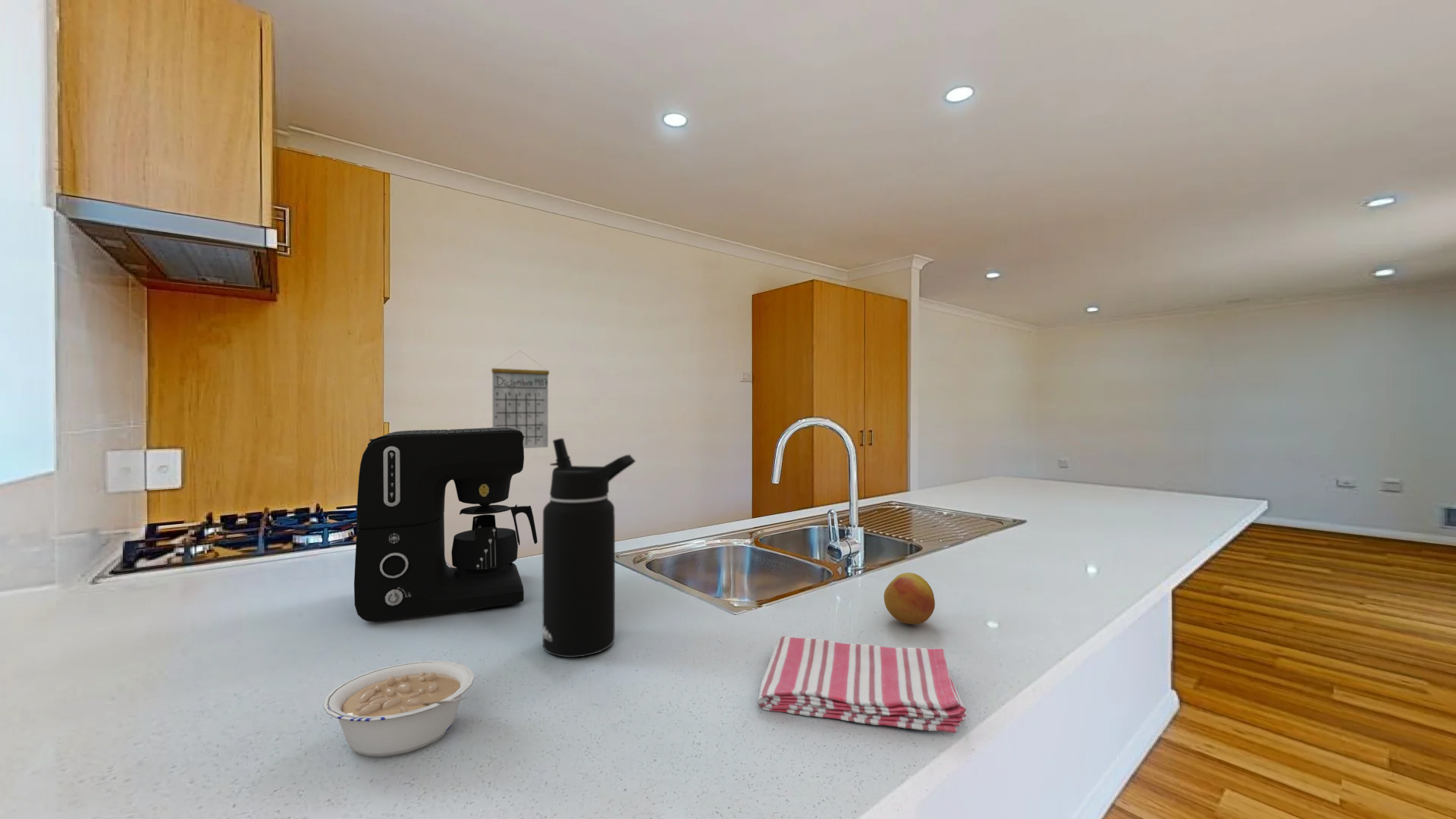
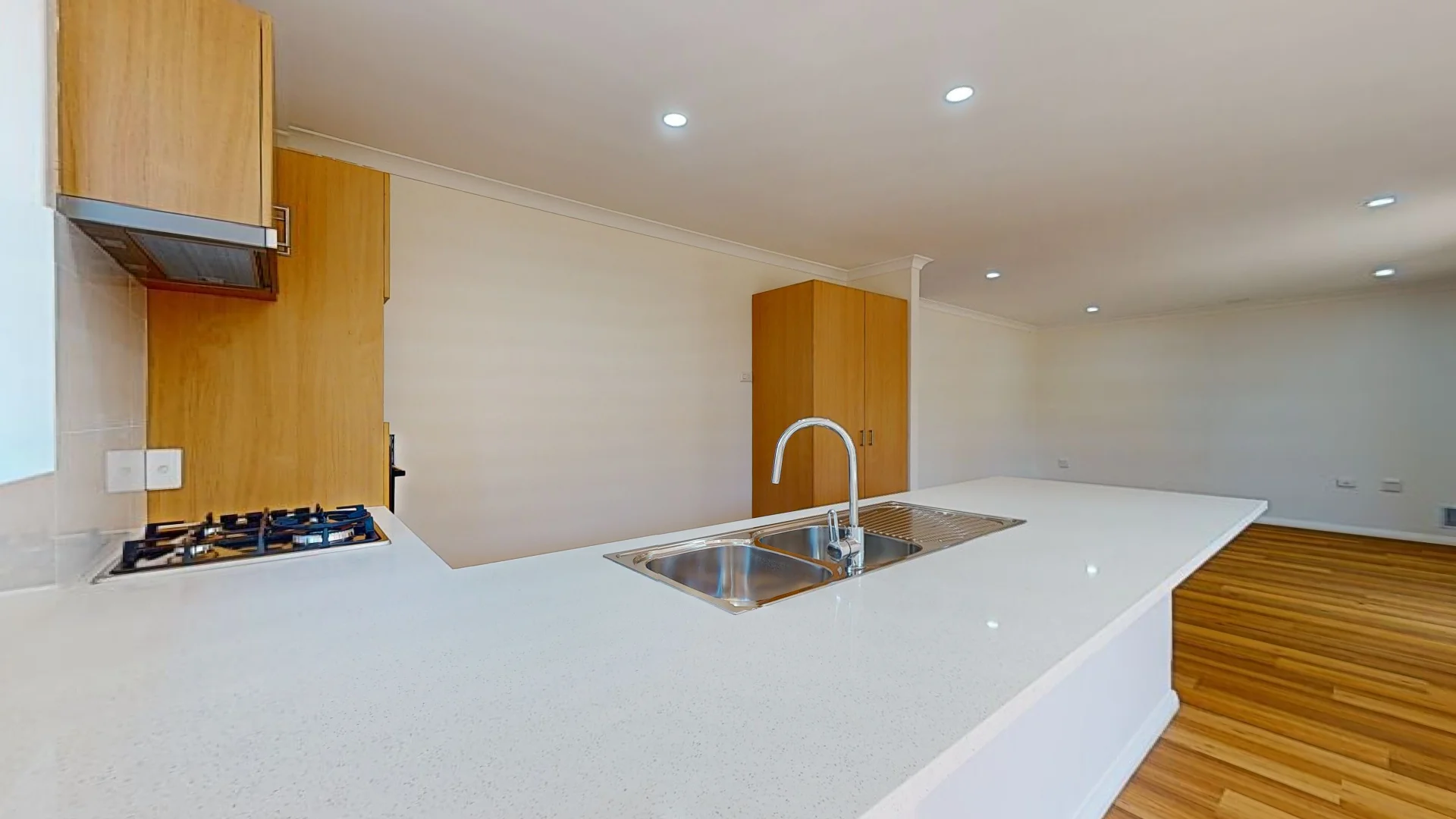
- calendar [491,351,550,449]
- legume [322,660,475,758]
- water bottle [542,438,636,658]
- coffee maker [353,427,538,623]
- fruit [883,572,936,625]
- dish towel [757,635,968,733]
